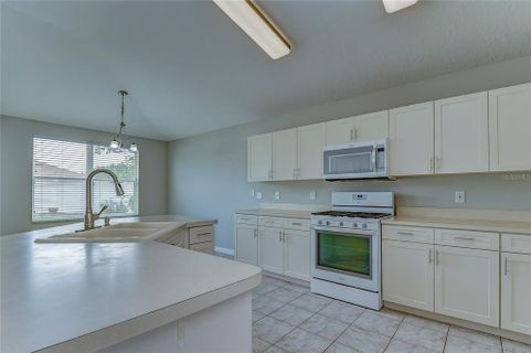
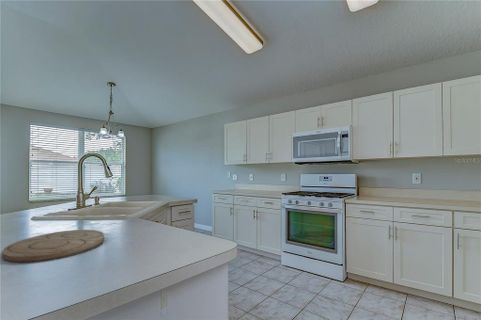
+ cutting board [1,229,105,264]
